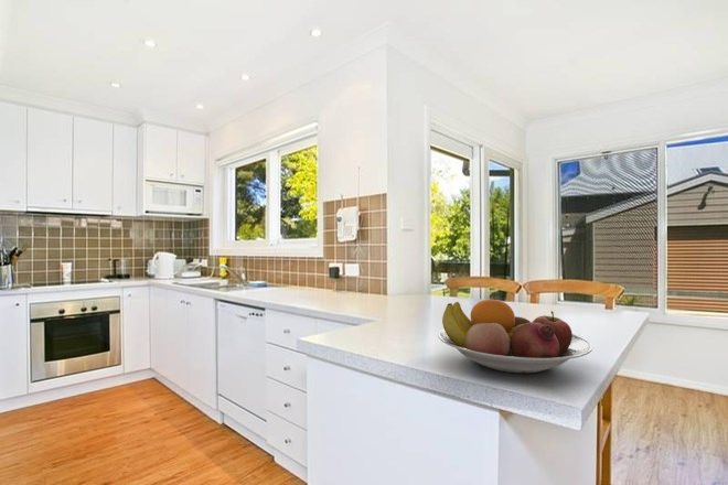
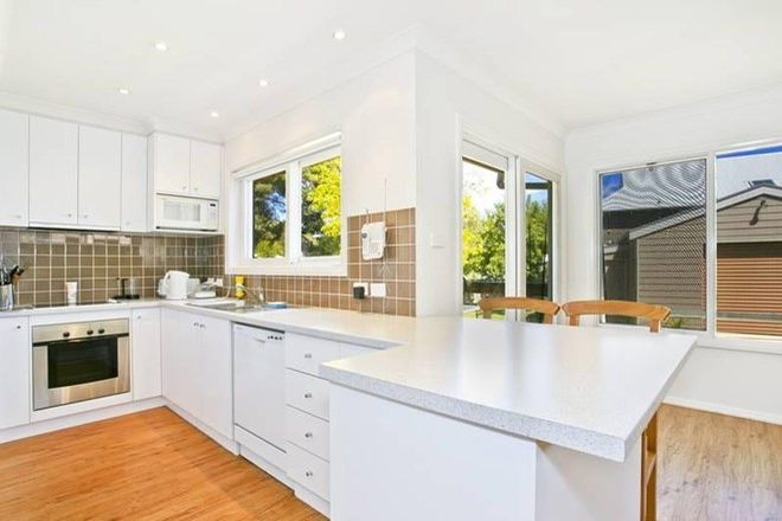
- fruit bowl [437,299,593,375]
